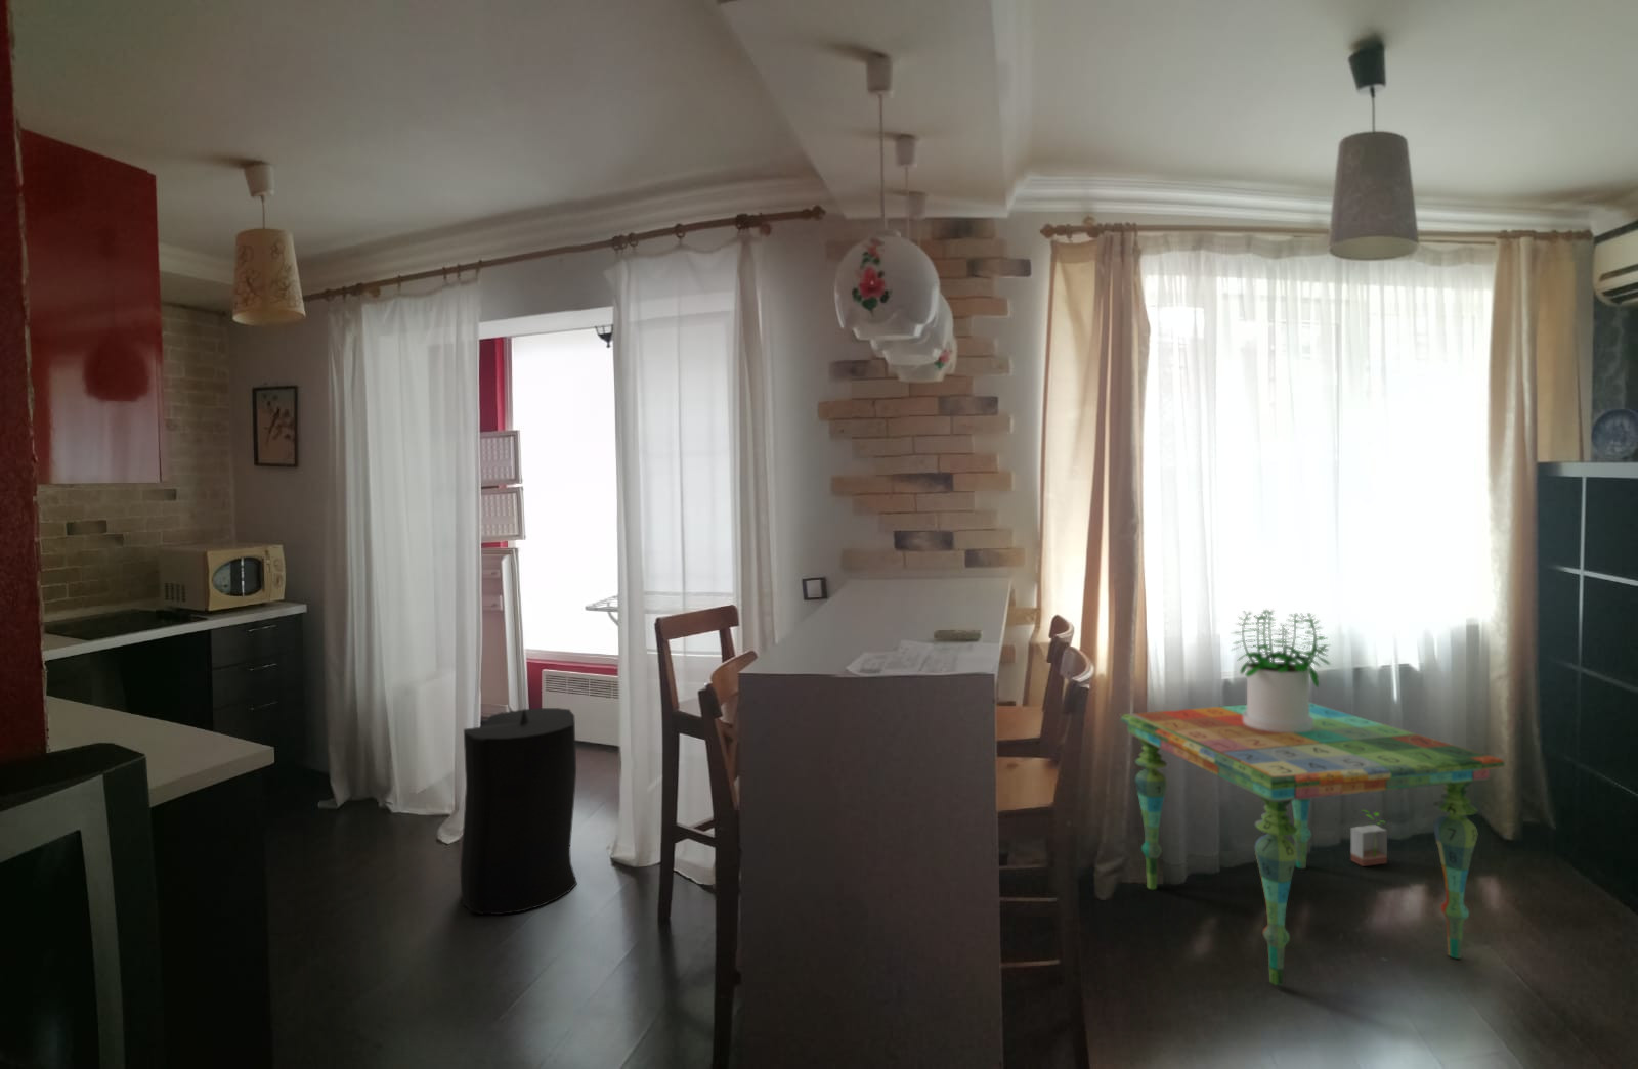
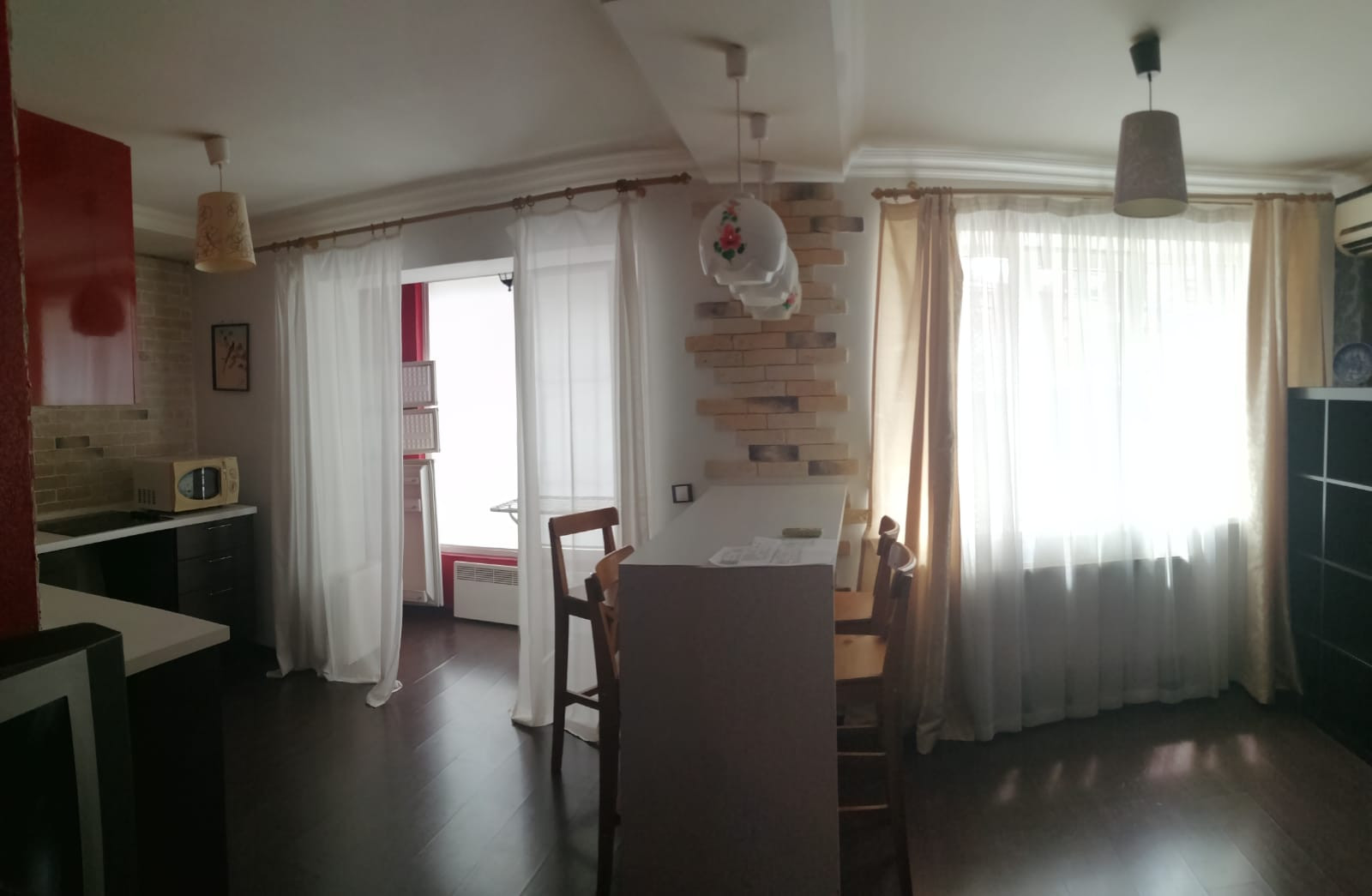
- potted plant [1231,608,1332,733]
- potted plant [1350,809,1388,867]
- trash can [458,706,578,915]
- side table [1120,702,1505,987]
